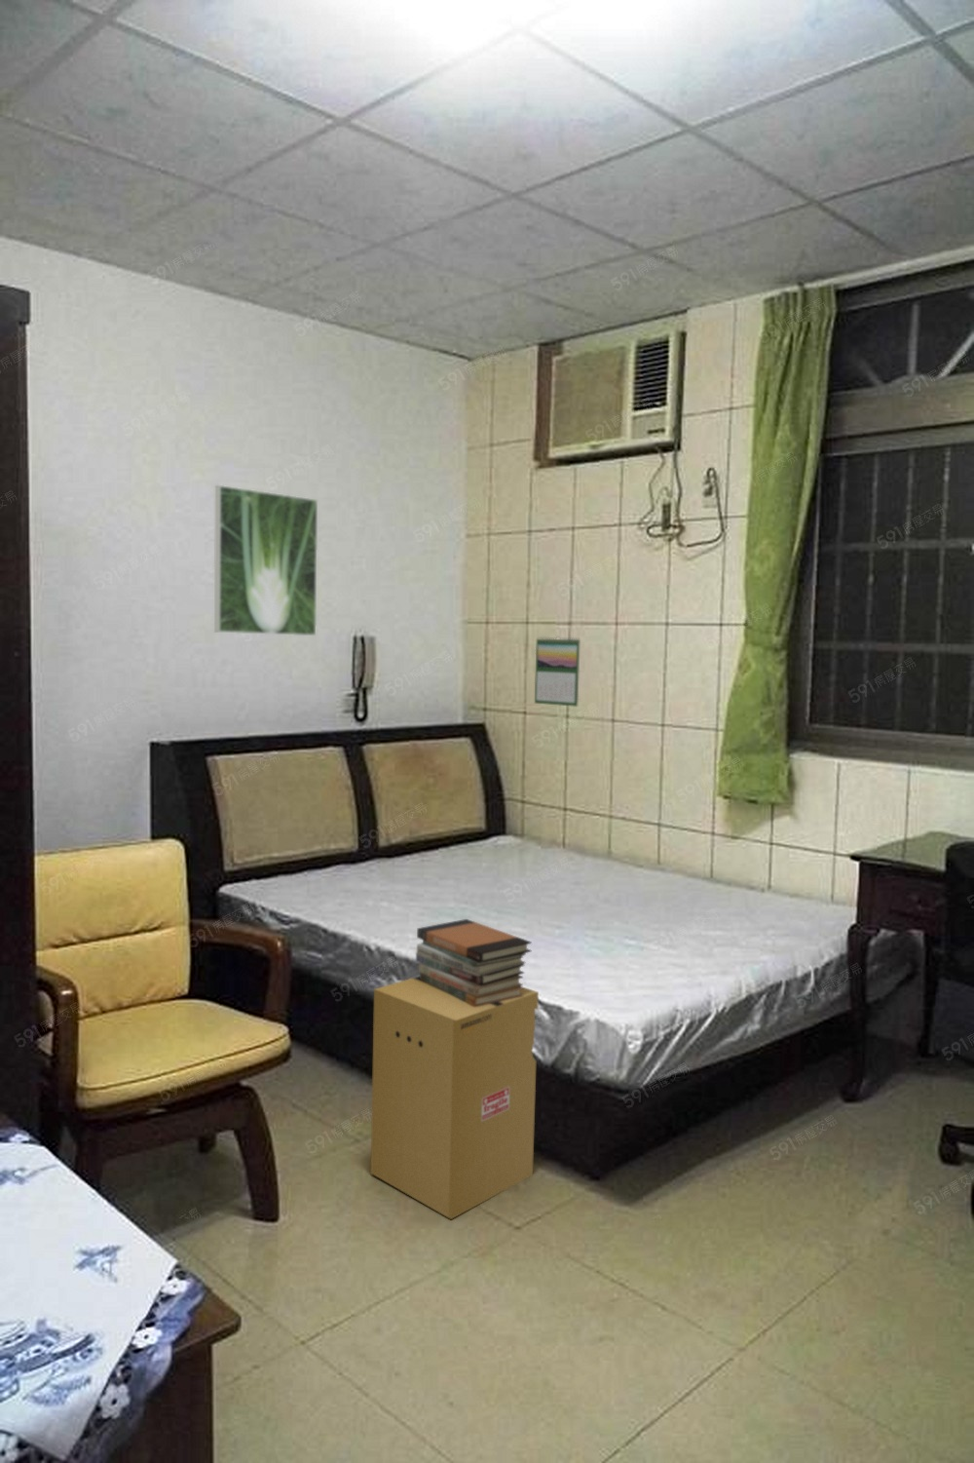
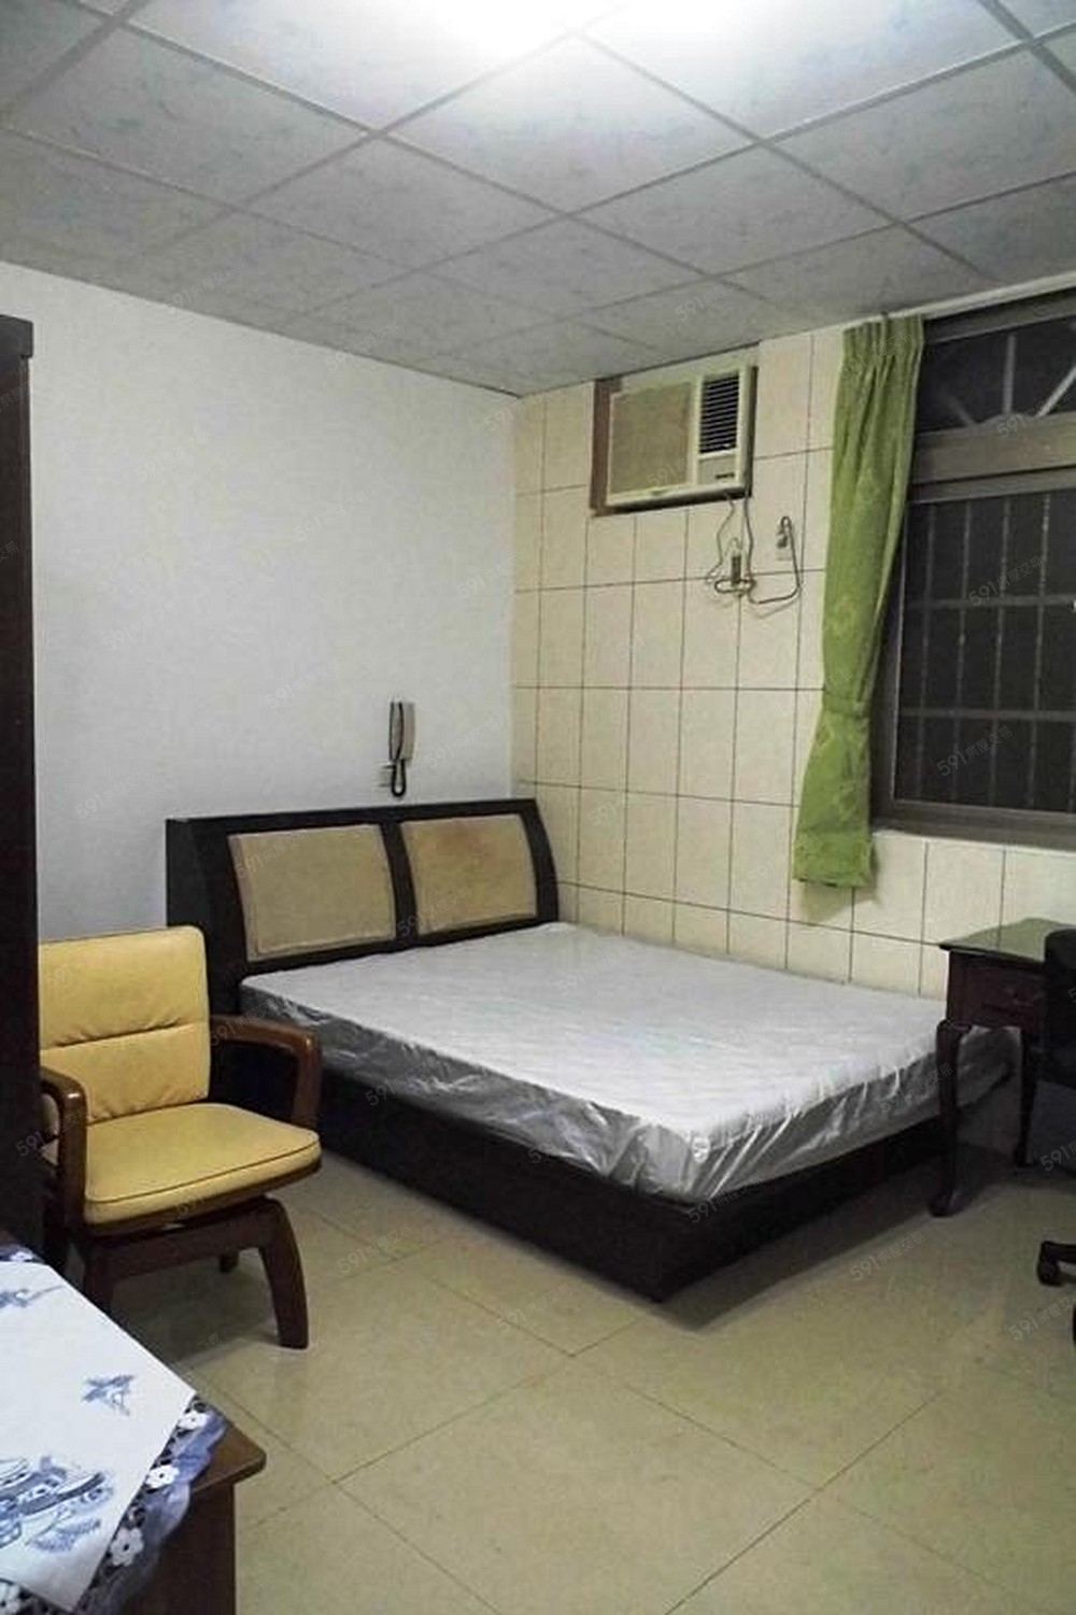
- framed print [213,484,319,636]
- book stack [415,918,533,1007]
- calendar [534,635,582,708]
- cardboard box [370,975,539,1220]
